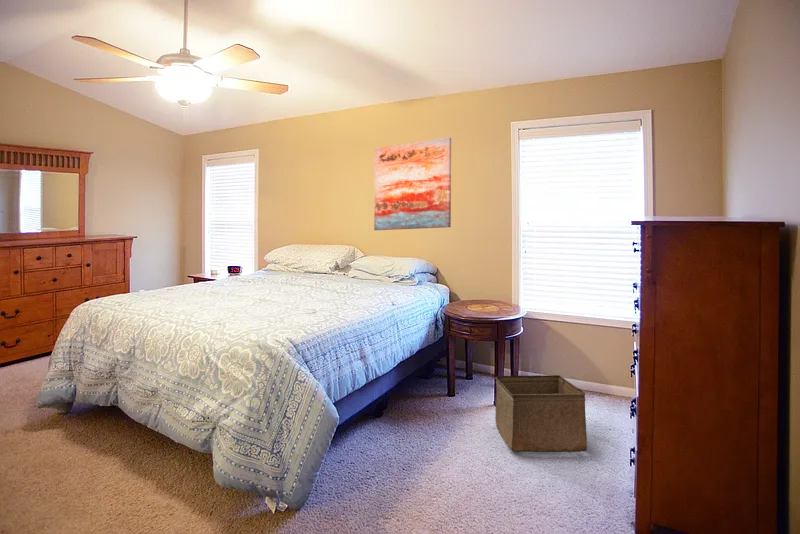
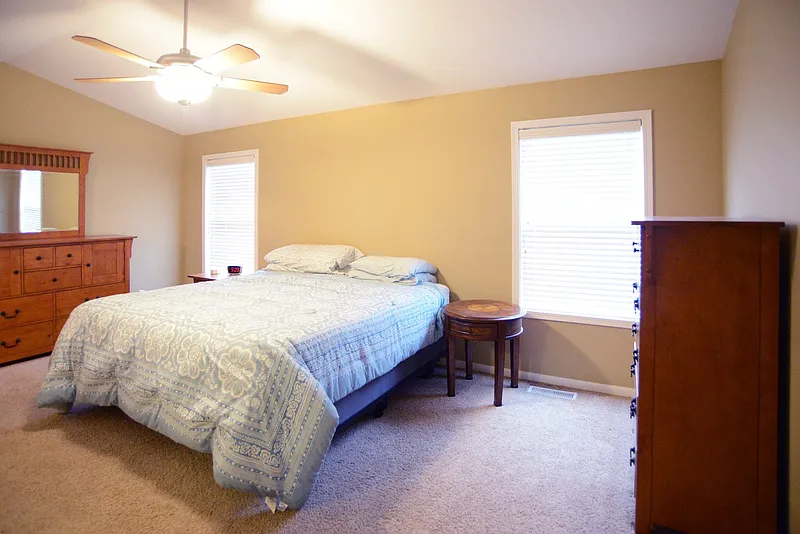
- storage bin [494,374,588,453]
- wall art [373,136,452,231]
